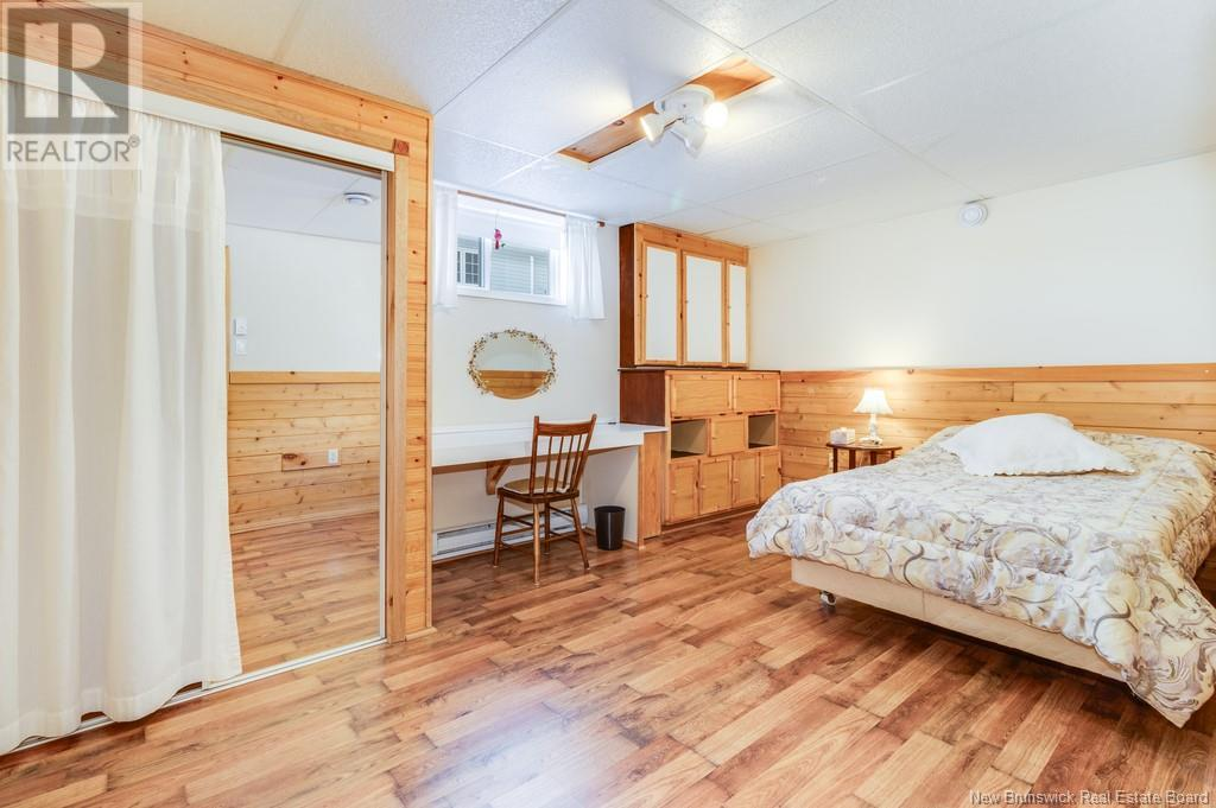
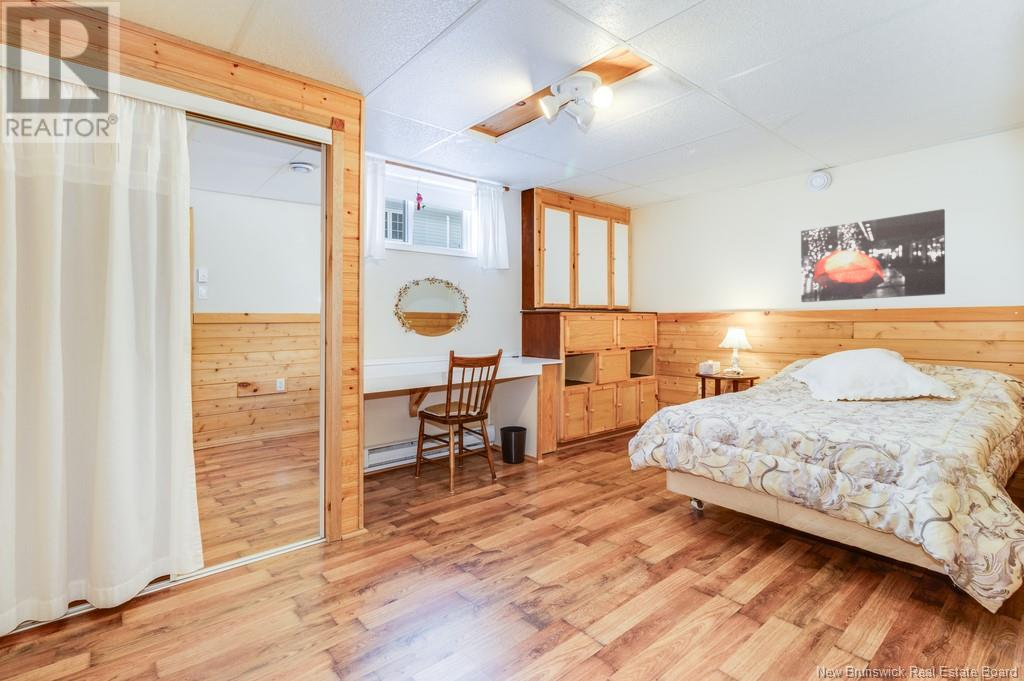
+ wall art [800,208,946,303]
